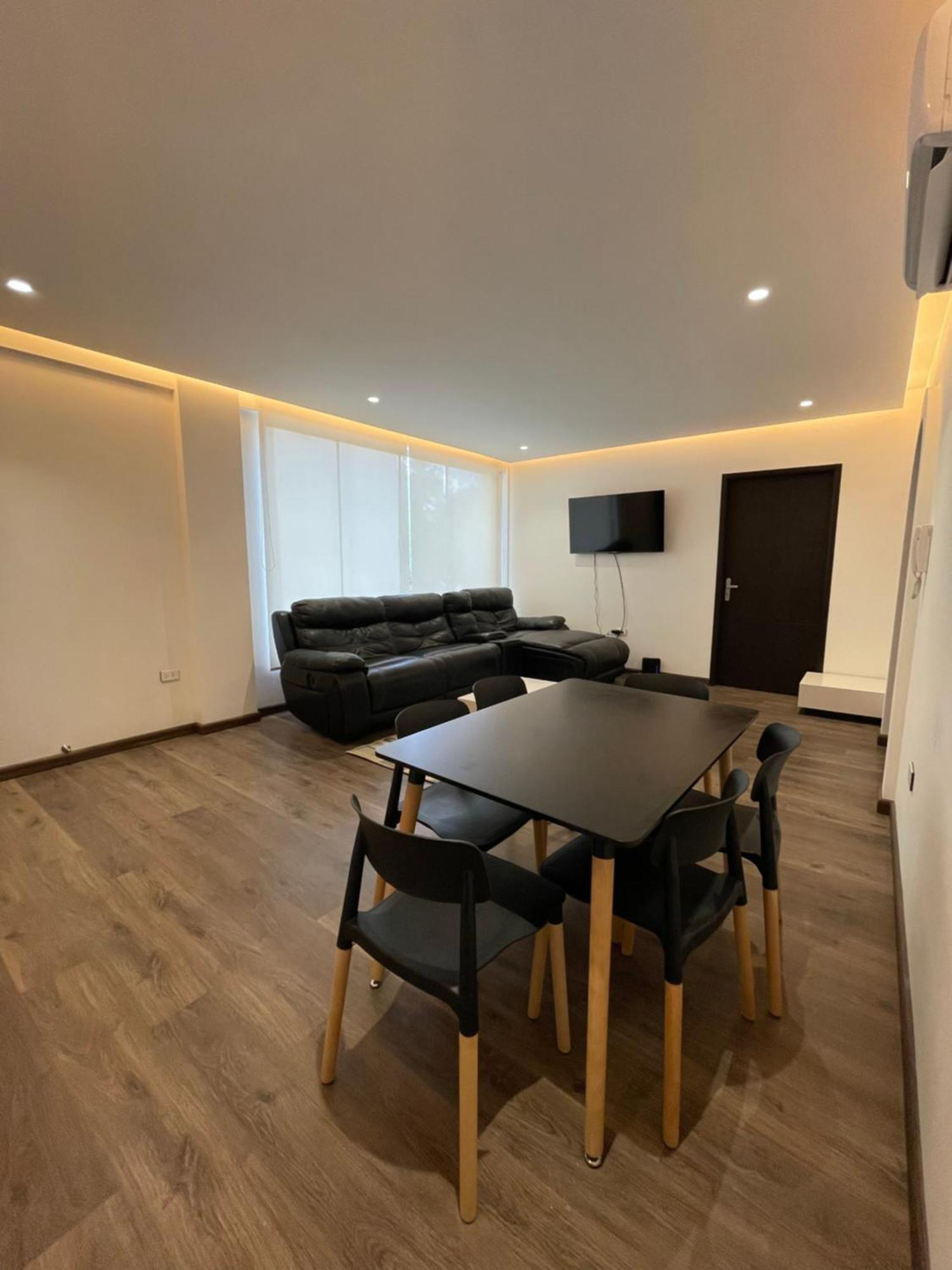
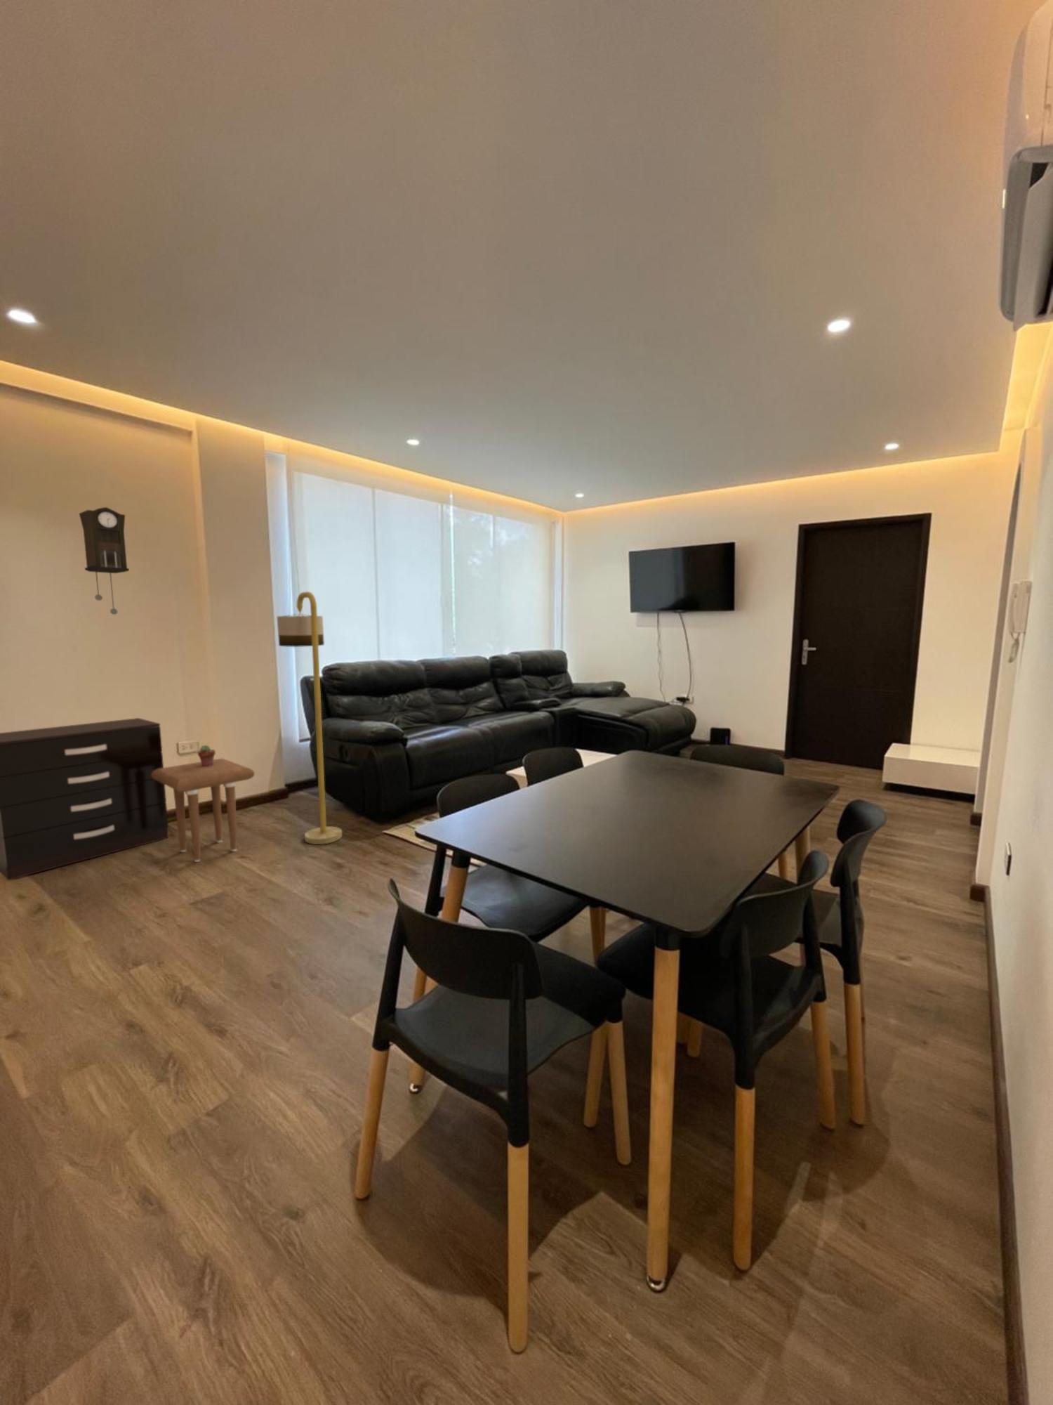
+ floor lamp [275,591,343,845]
+ pendulum clock [79,507,129,615]
+ potted succulent [197,743,216,767]
+ dresser [0,717,169,881]
+ side table [152,758,256,863]
